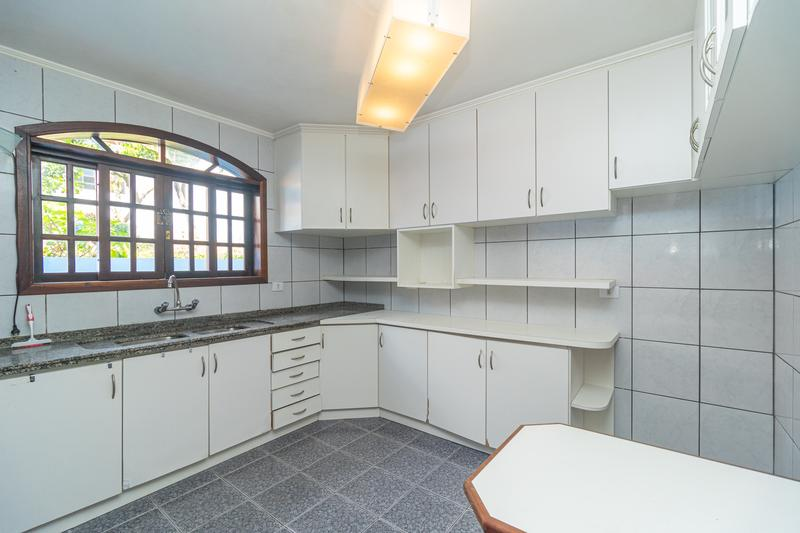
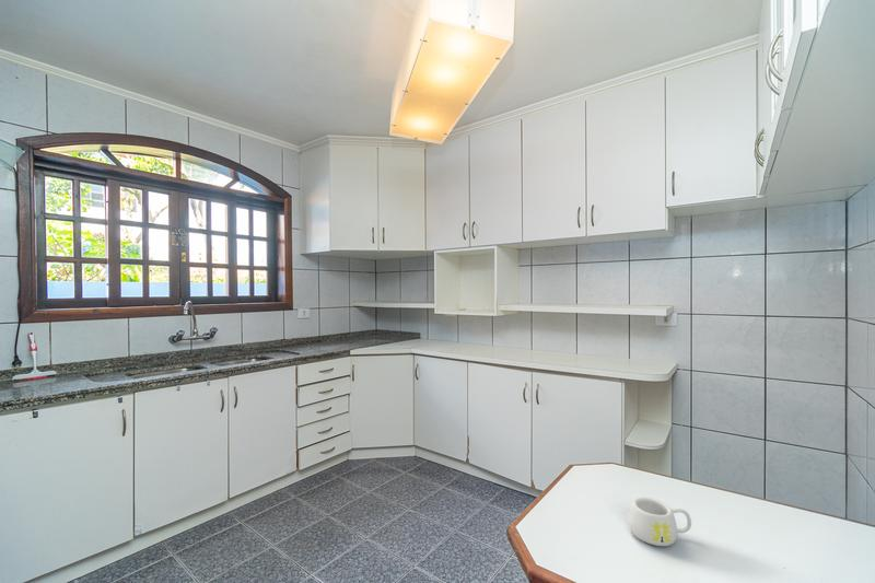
+ mug [627,497,692,547]
